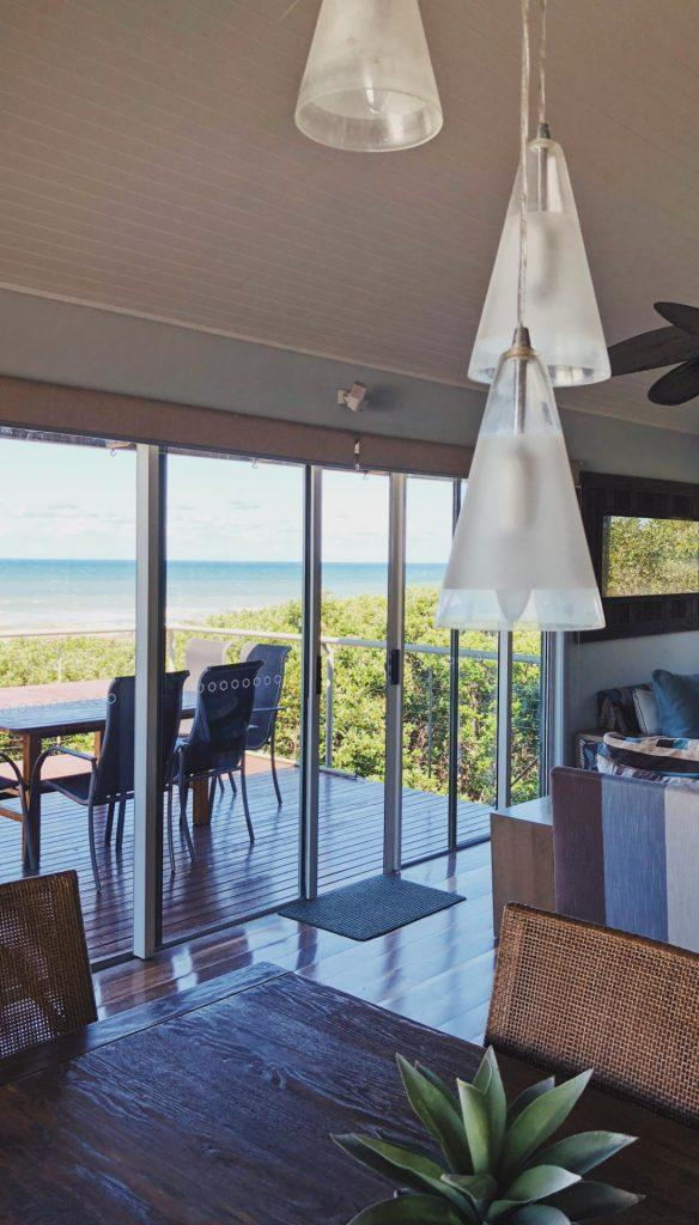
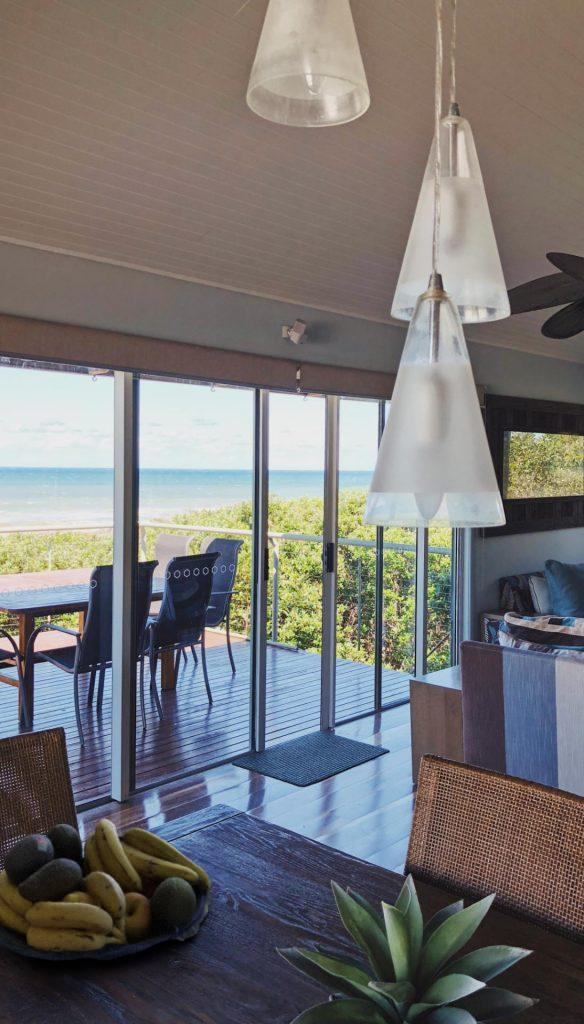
+ fruit bowl [0,818,212,962]
